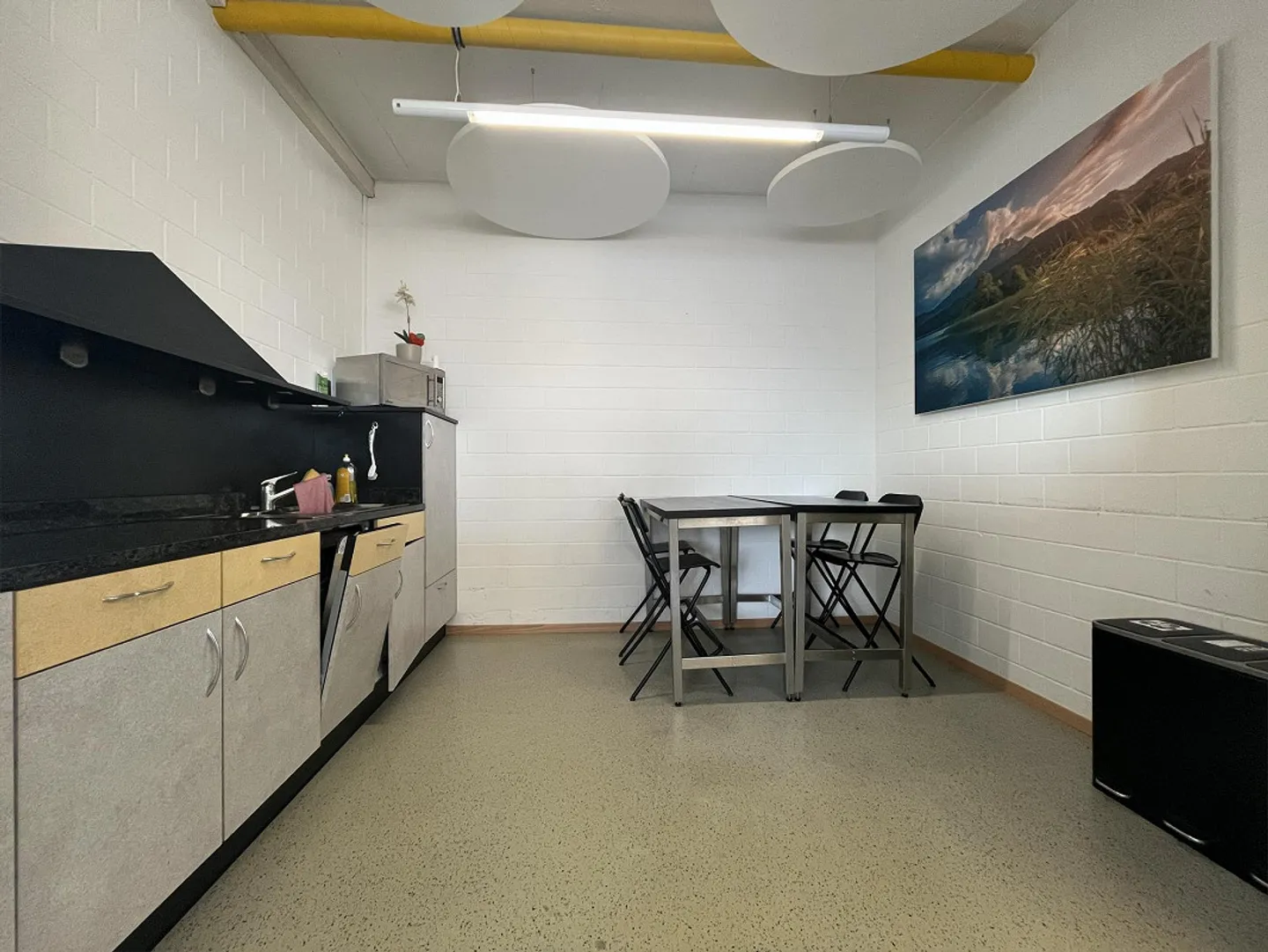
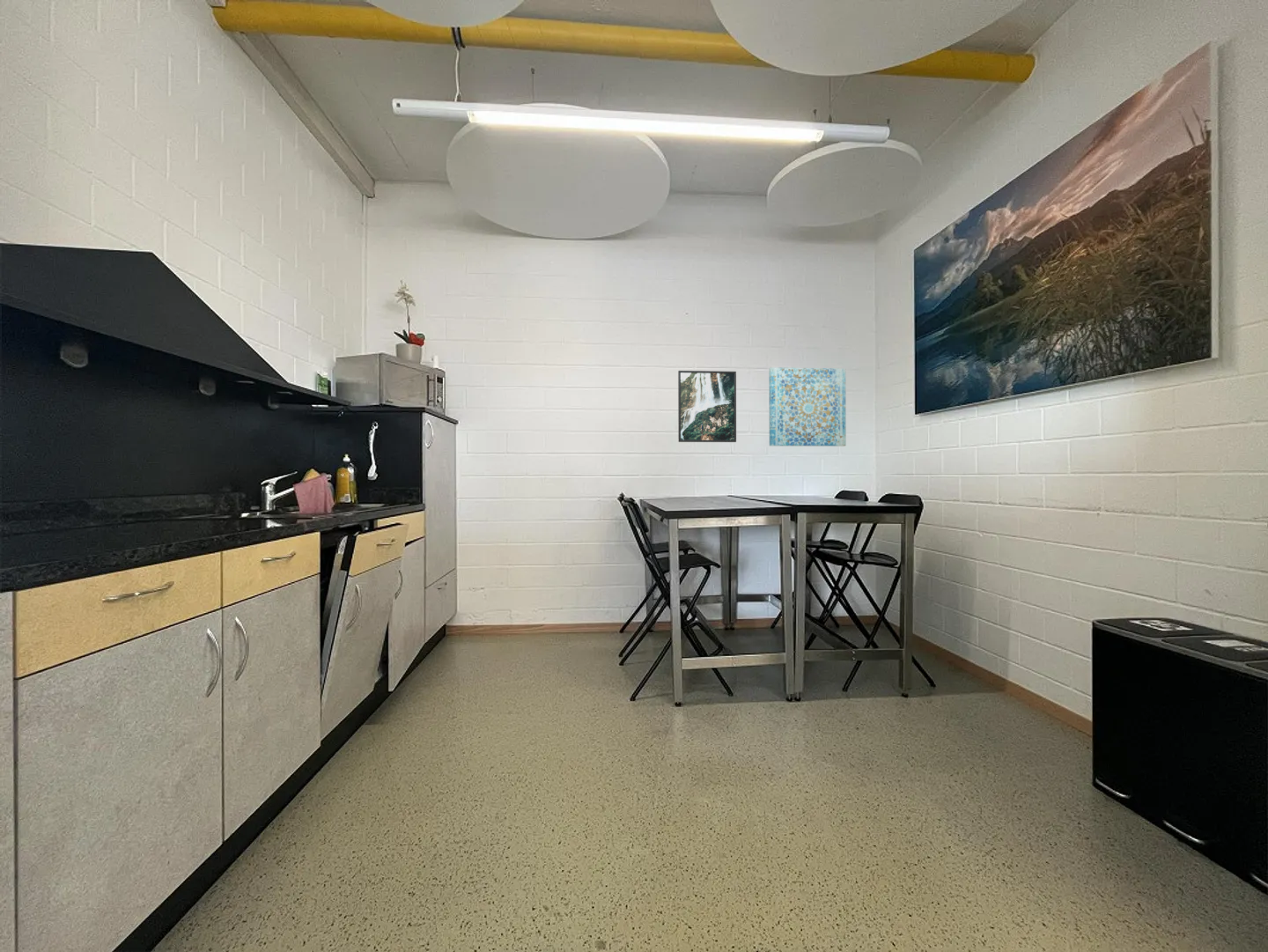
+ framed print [677,370,737,443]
+ wall art [768,366,847,447]
